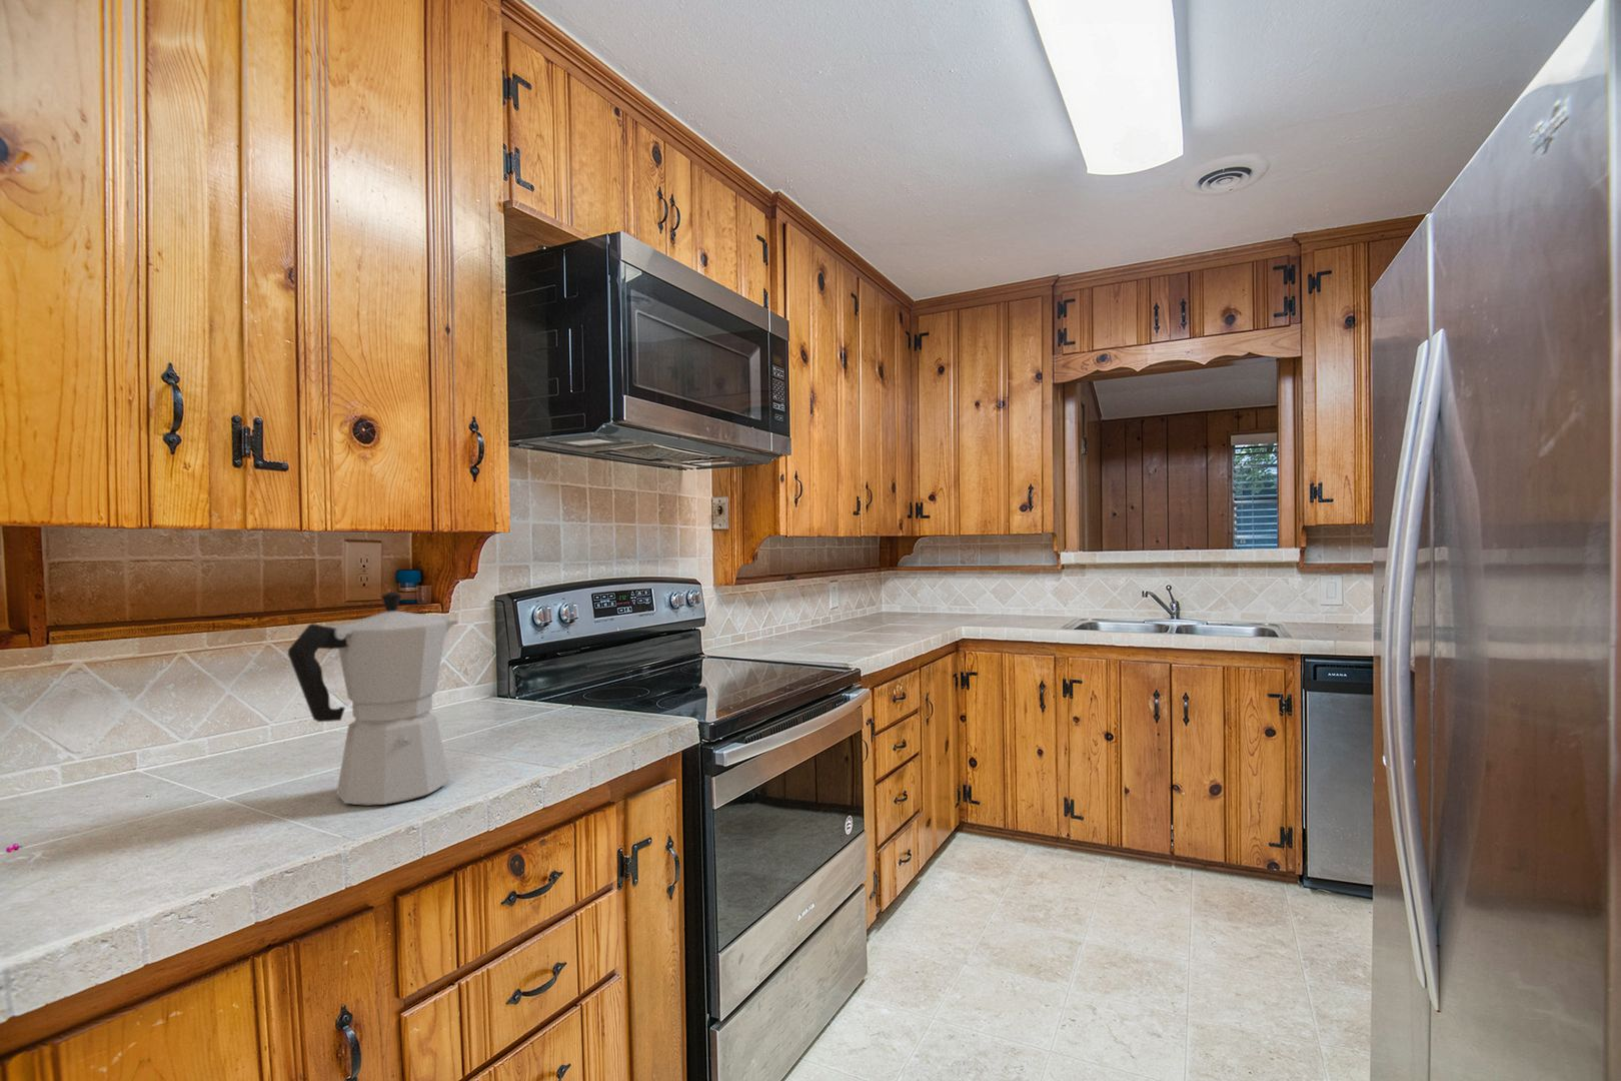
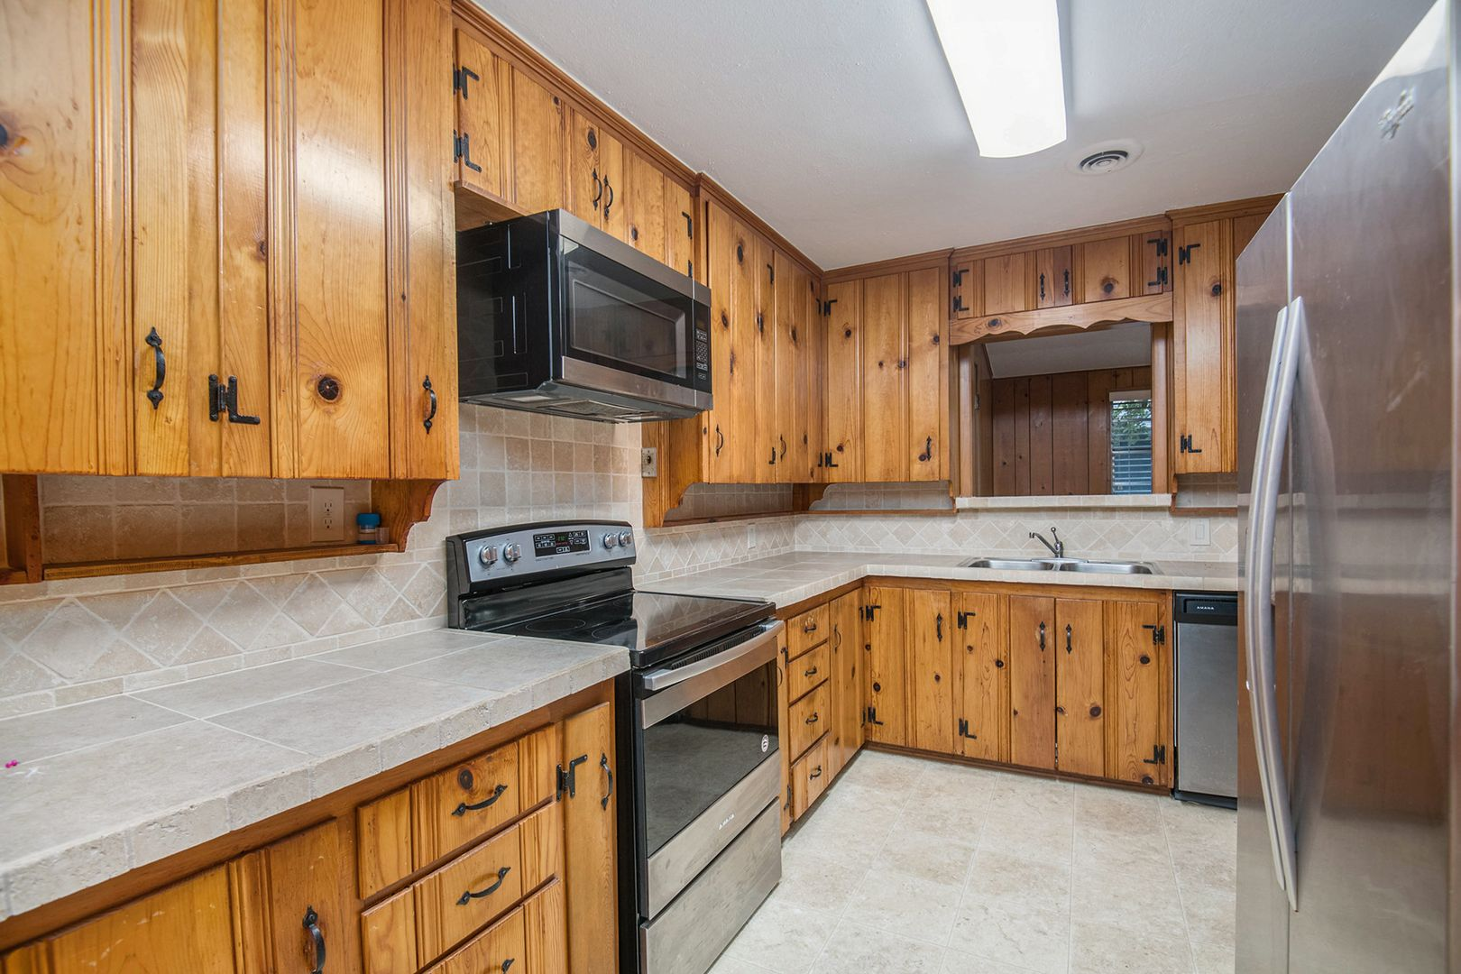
- moka pot [287,590,460,807]
